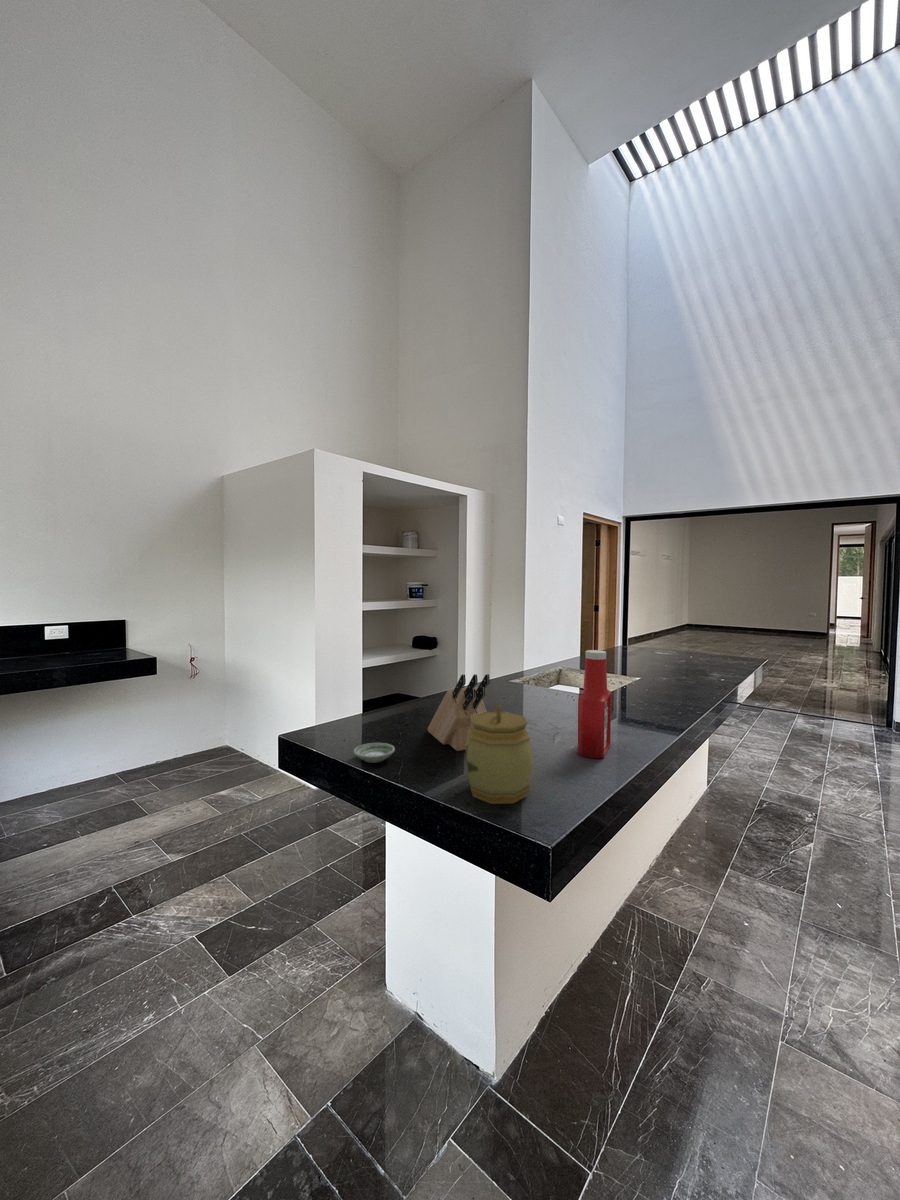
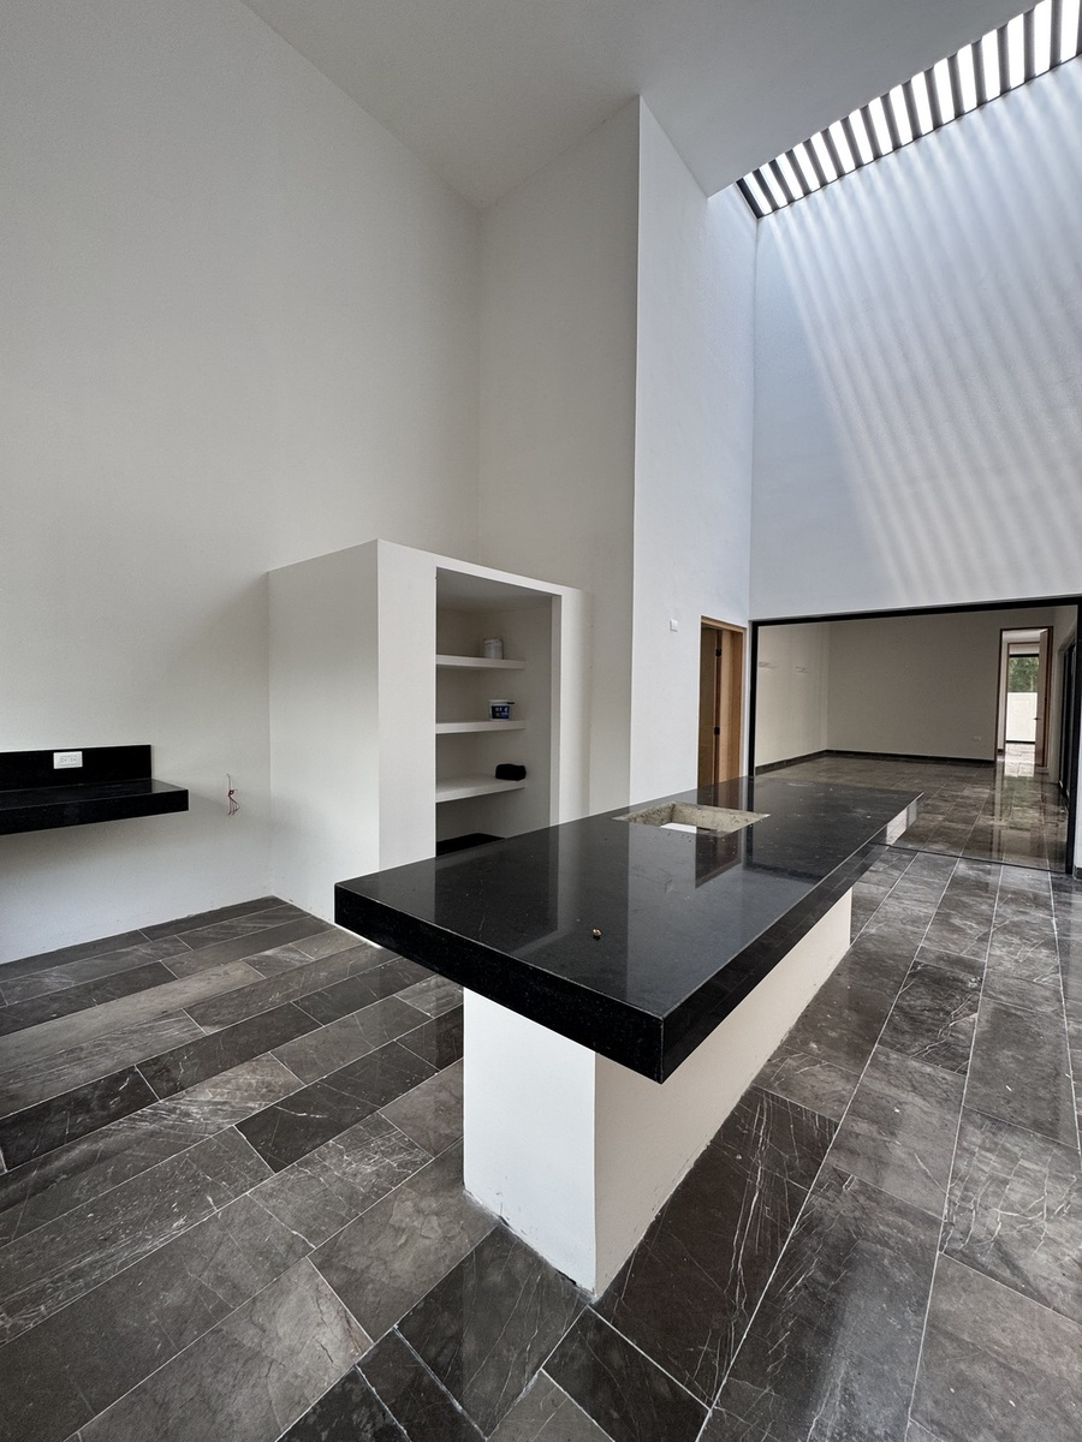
- jar [465,702,535,805]
- knife block [427,673,491,752]
- soap bottle [577,649,612,760]
- saucer [353,742,396,764]
